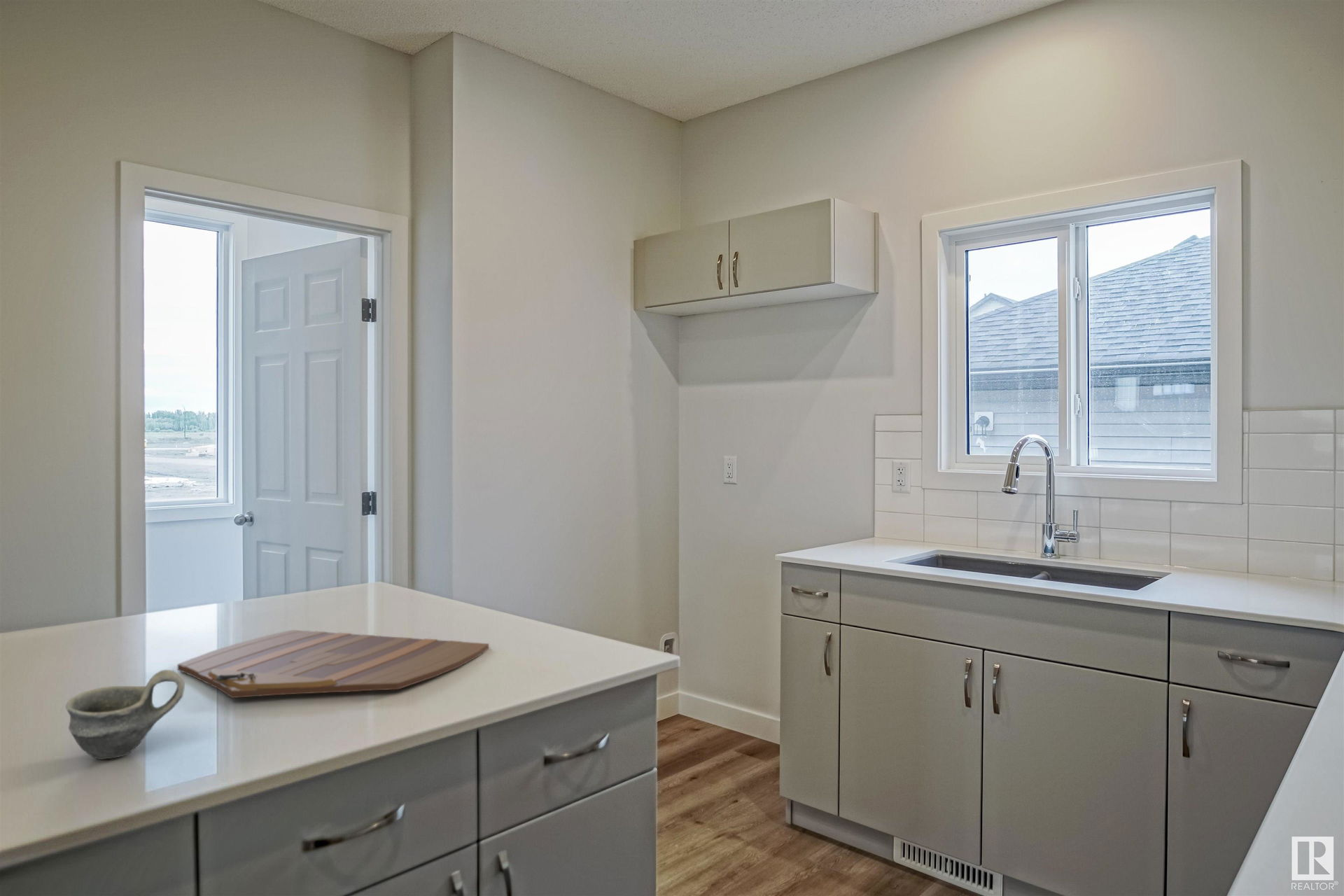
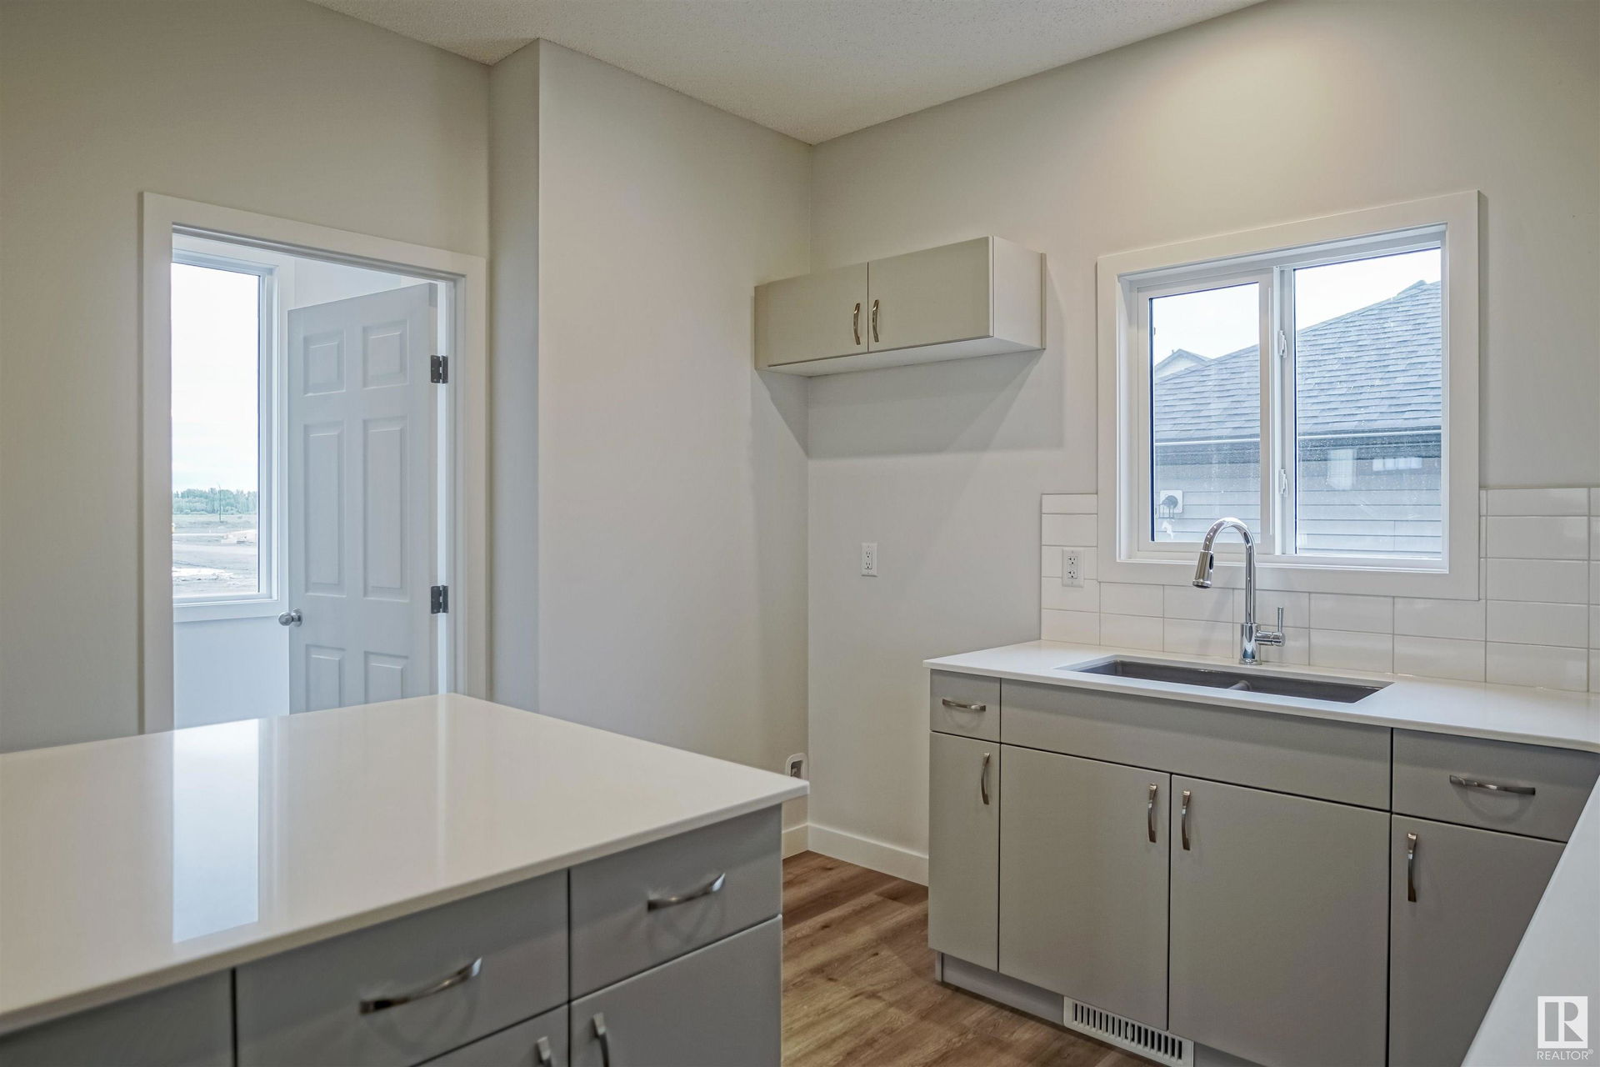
- cutting board [177,629,489,699]
- cup [65,669,186,760]
